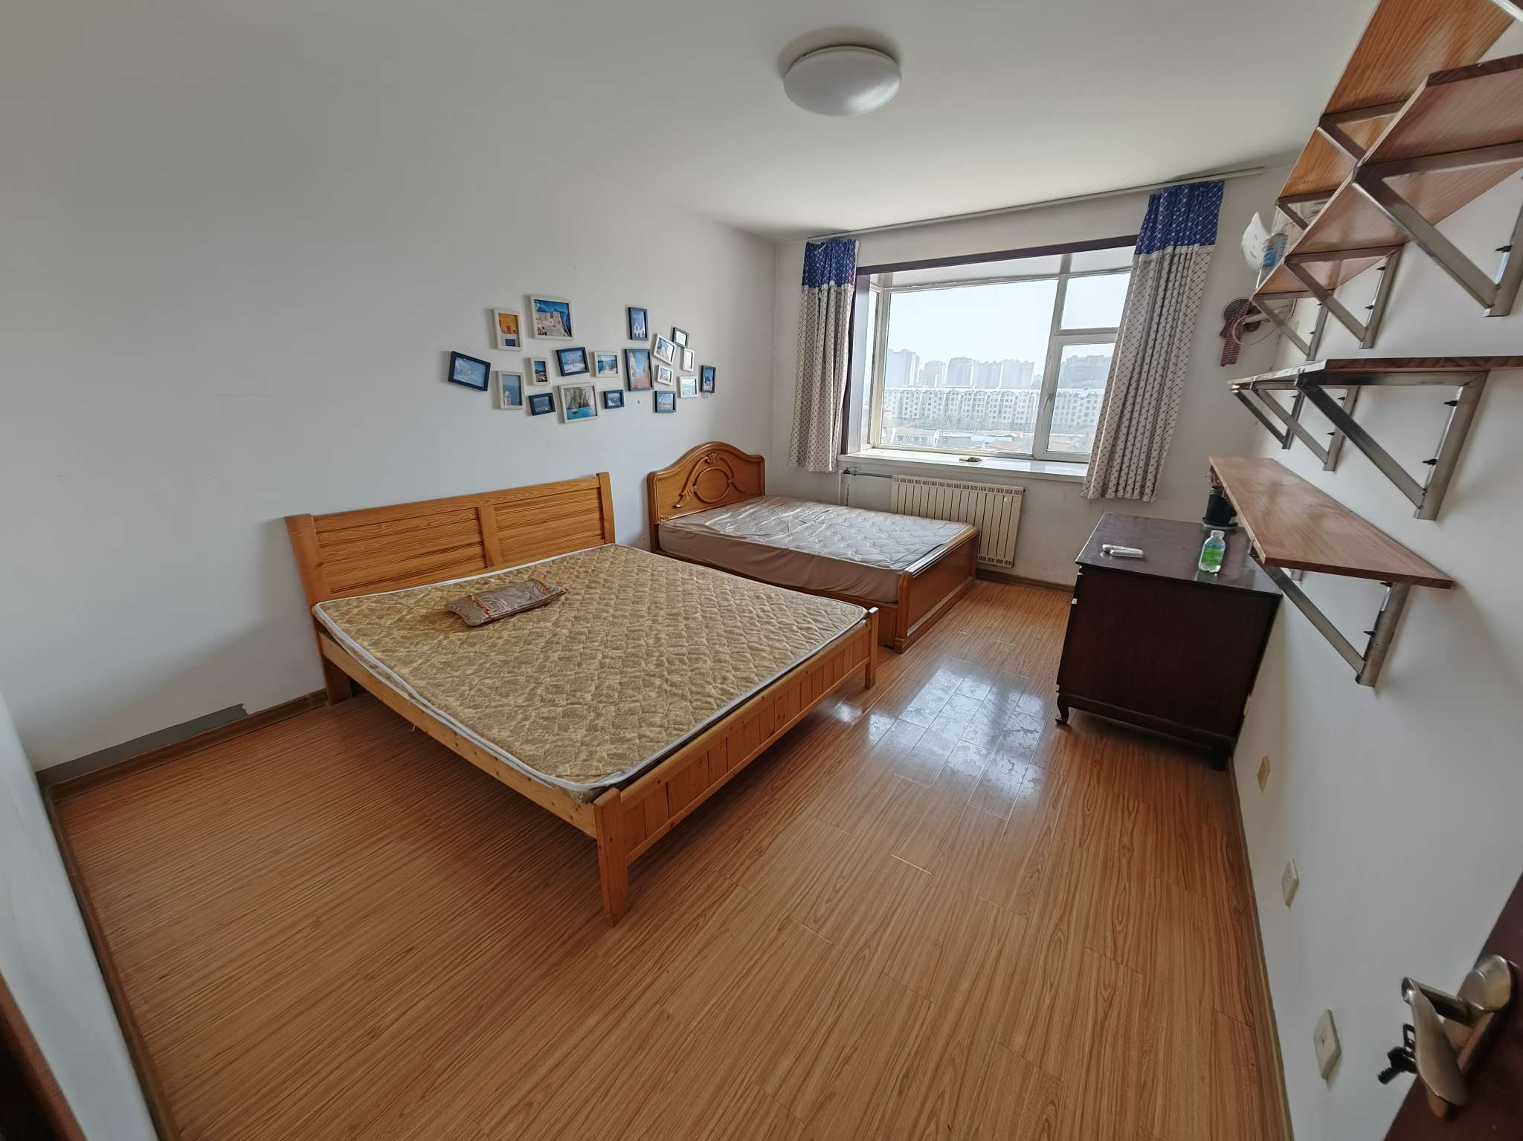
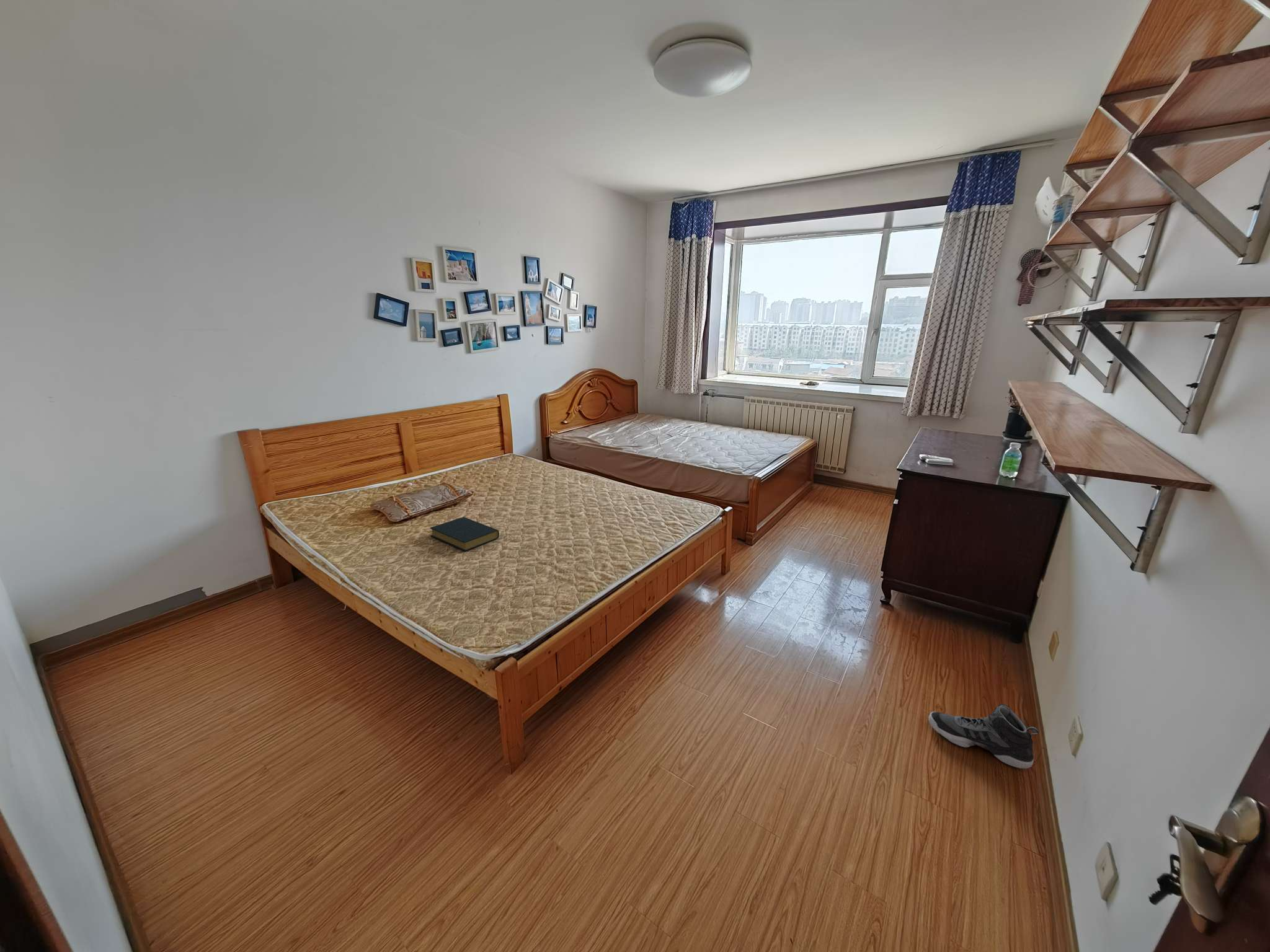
+ sneaker [928,703,1039,769]
+ hardback book [429,516,500,552]
